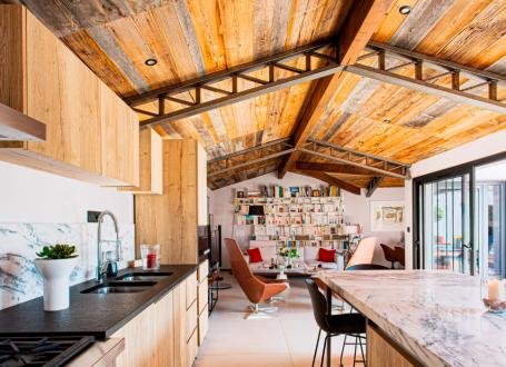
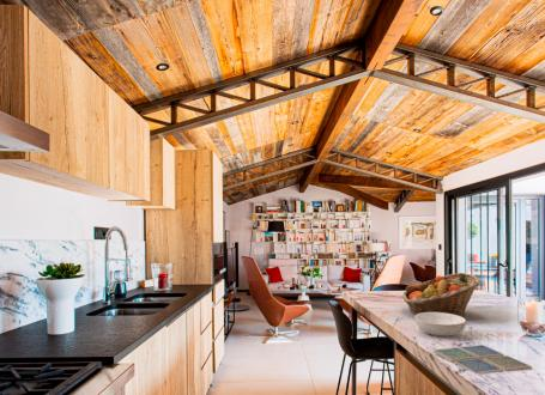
+ drink coaster [432,344,533,375]
+ fruit basket [401,272,482,317]
+ serving bowl [413,312,467,338]
